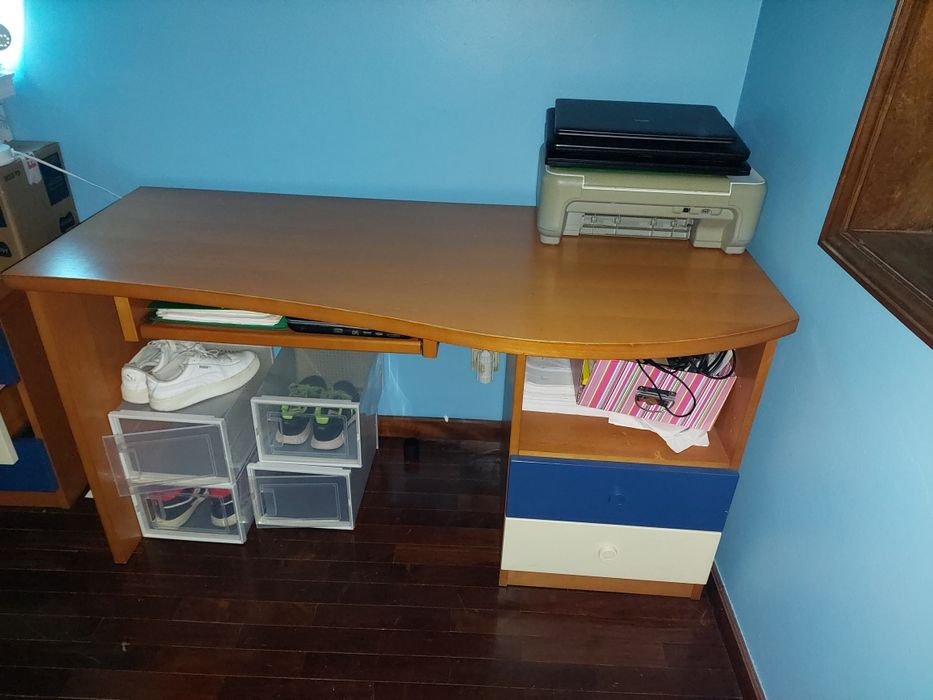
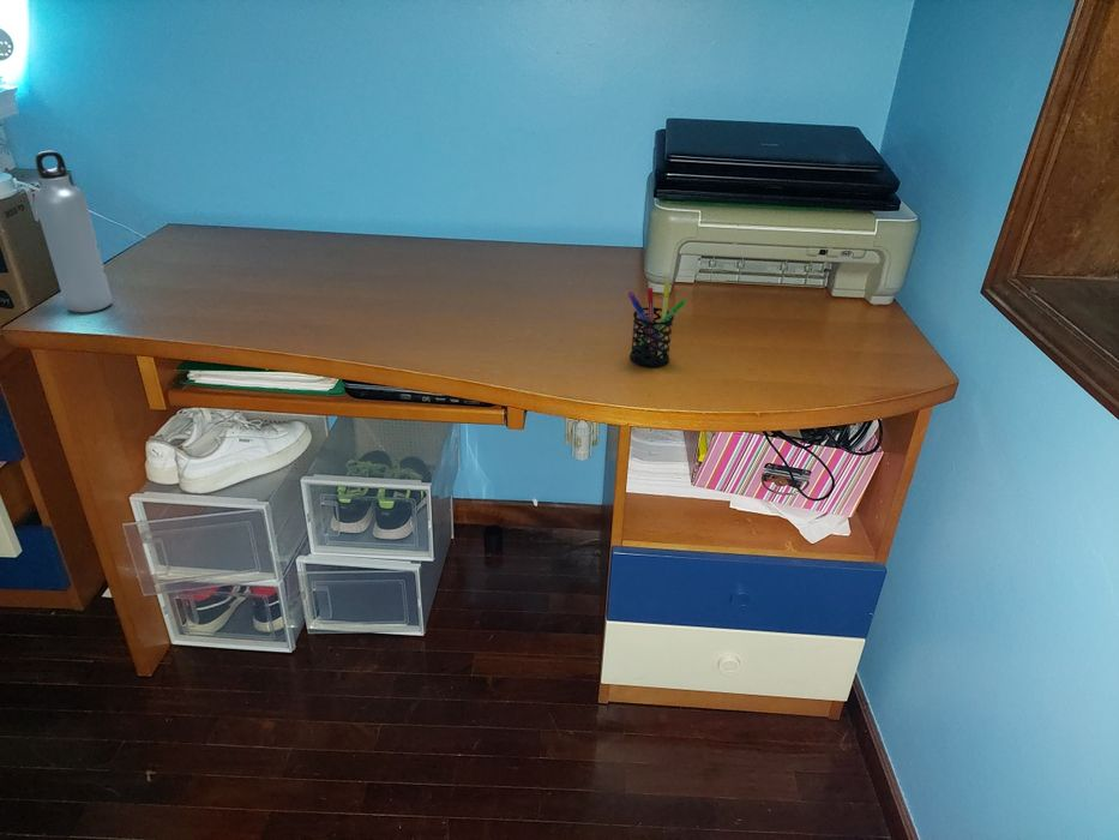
+ pen holder [627,281,687,368]
+ water bottle [34,150,114,313]
